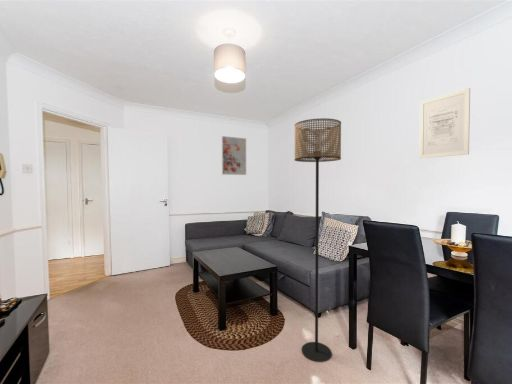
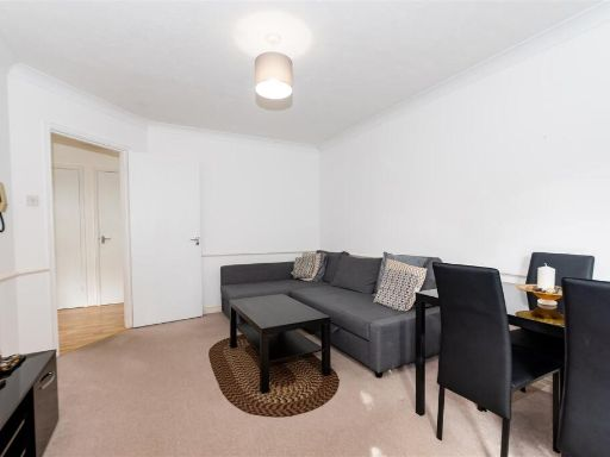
- floor lamp [294,117,342,363]
- wall art [418,87,471,160]
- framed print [221,135,247,176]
